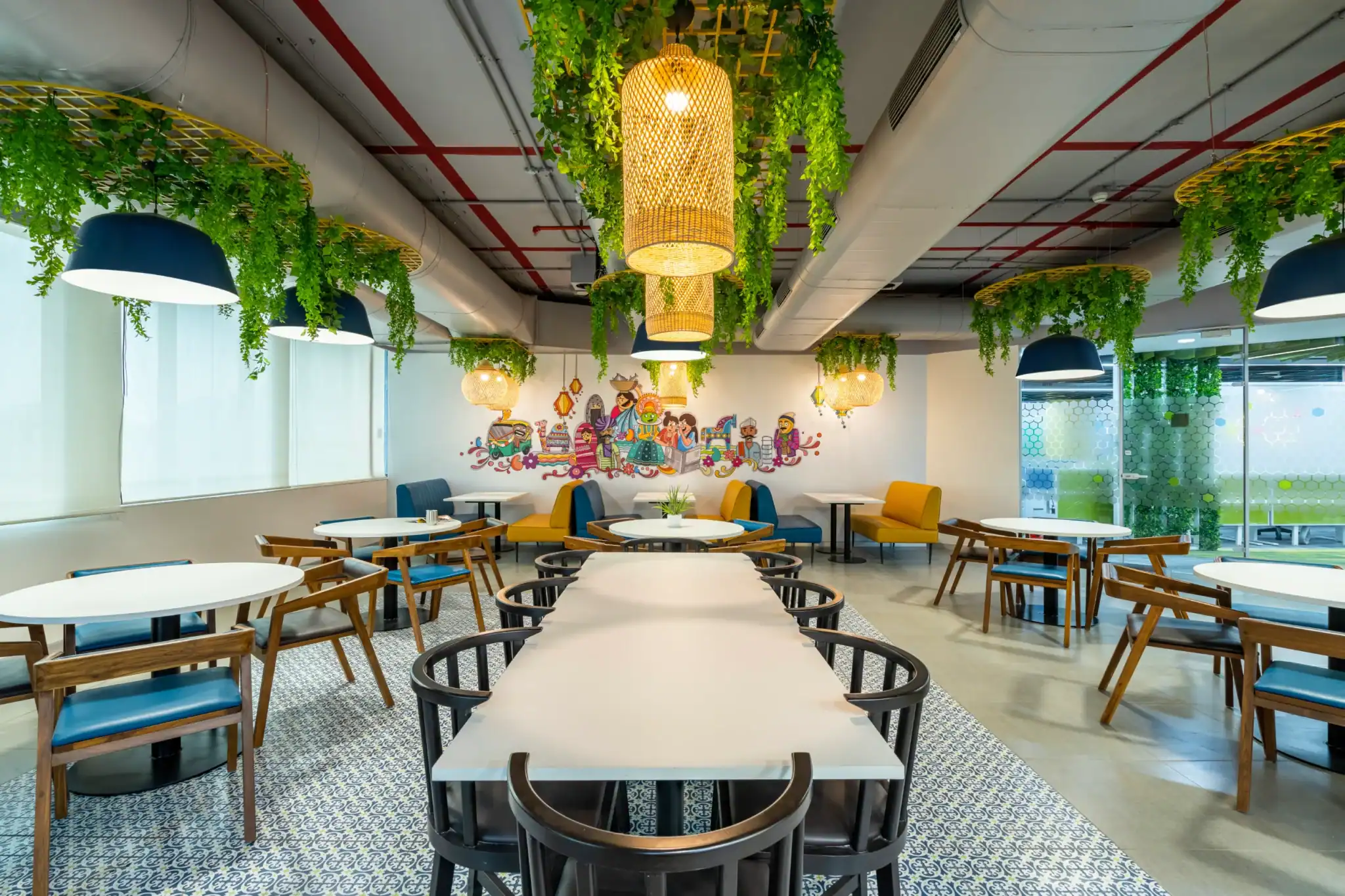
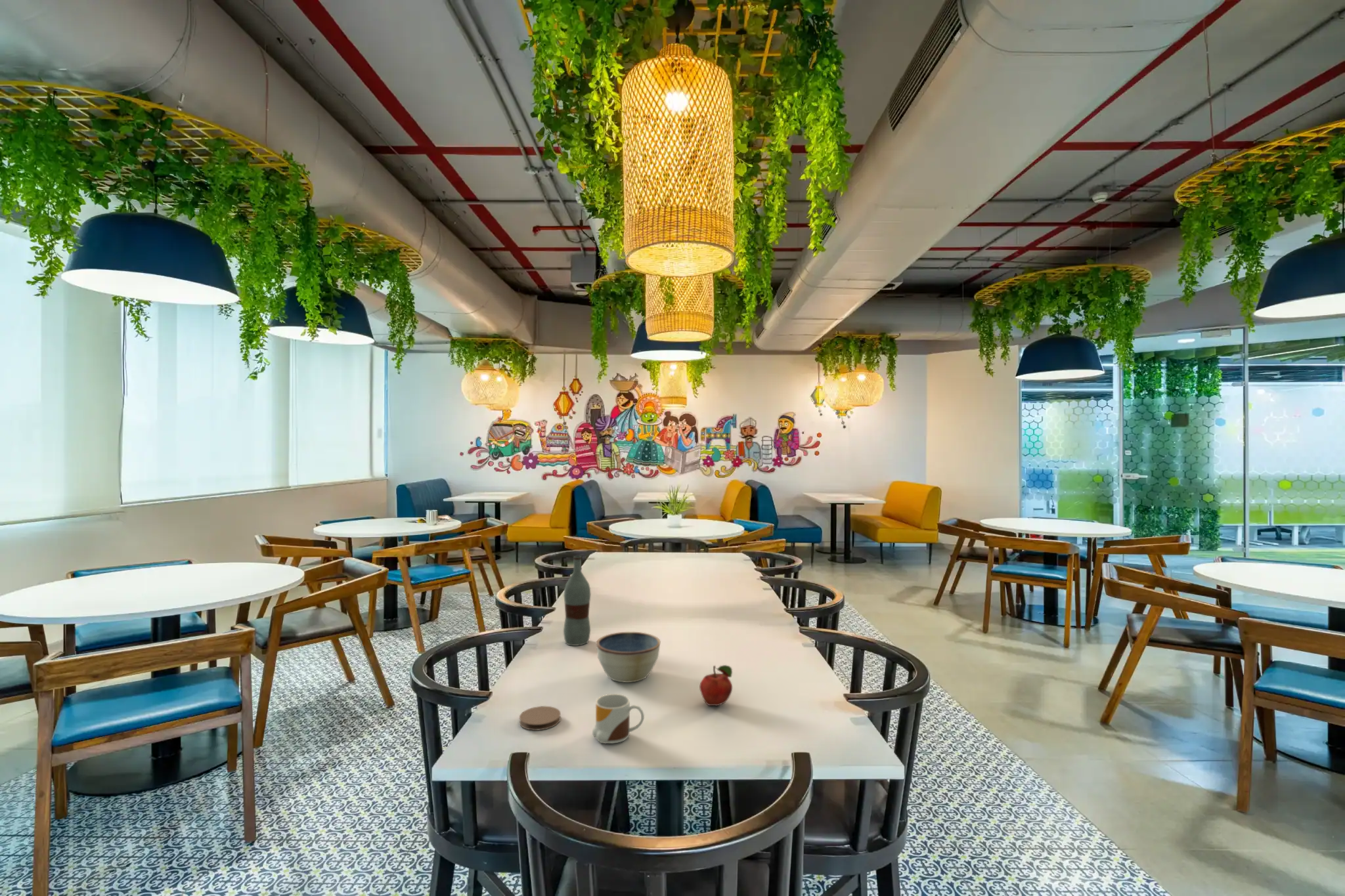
+ fruit [699,664,733,706]
+ bottle [563,555,591,647]
+ bowl [596,631,661,683]
+ coaster [519,706,562,731]
+ mug [592,693,645,744]
